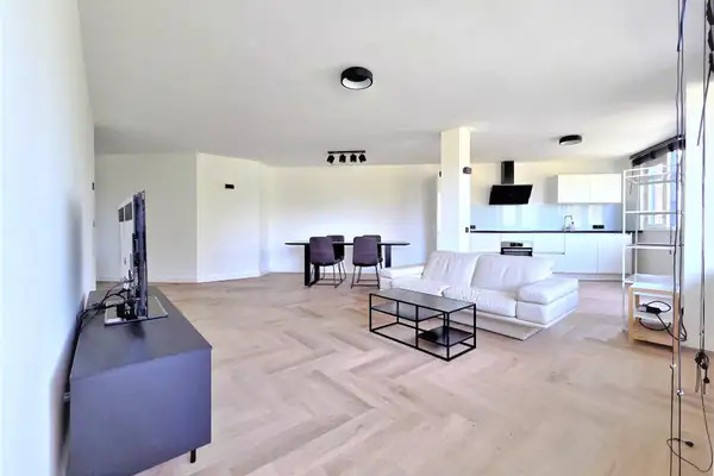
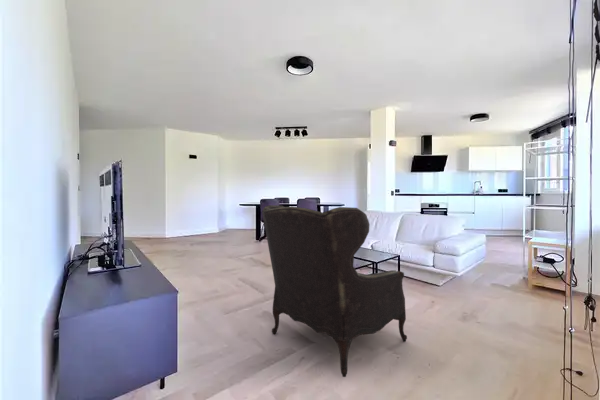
+ armchair [261,204,408,378]
